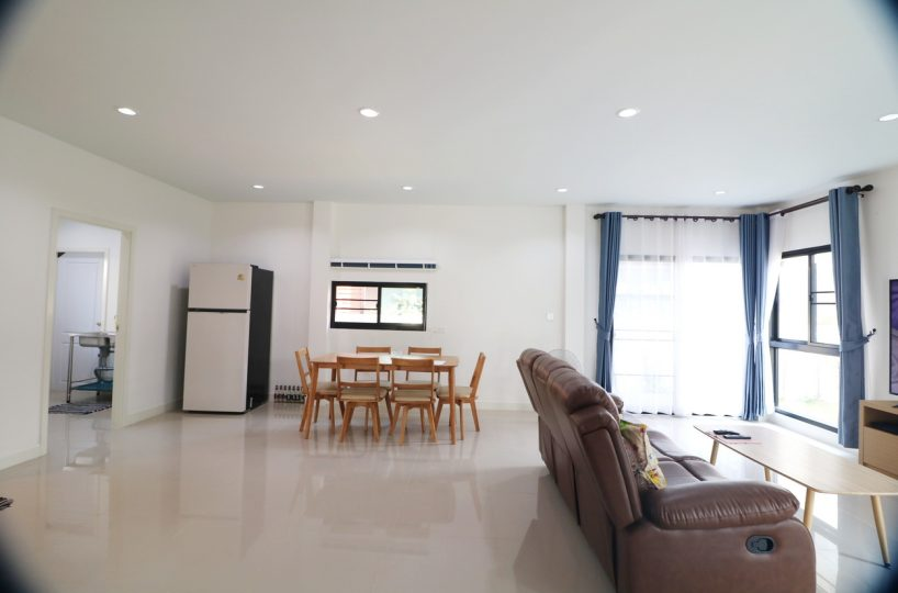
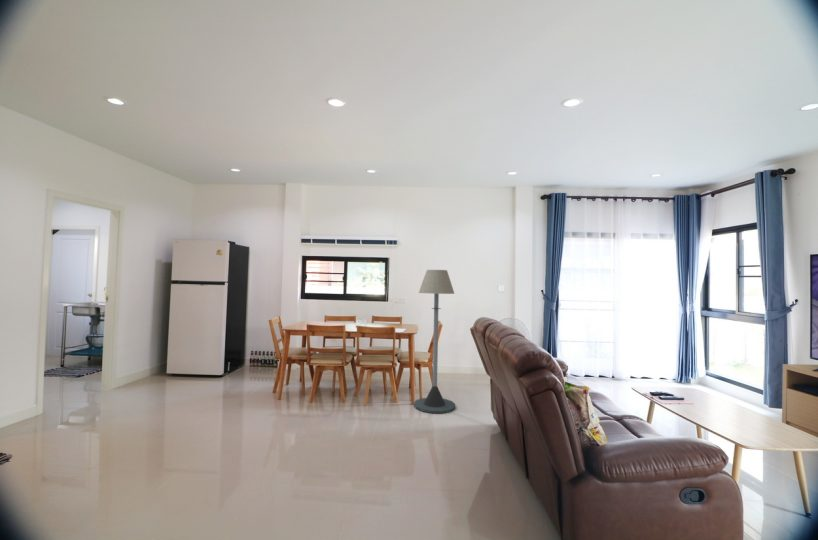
+ floor lamp [413,269,456,414]
